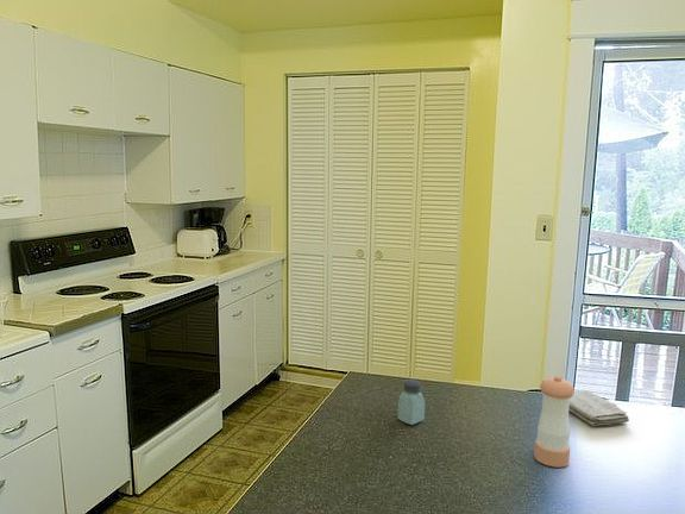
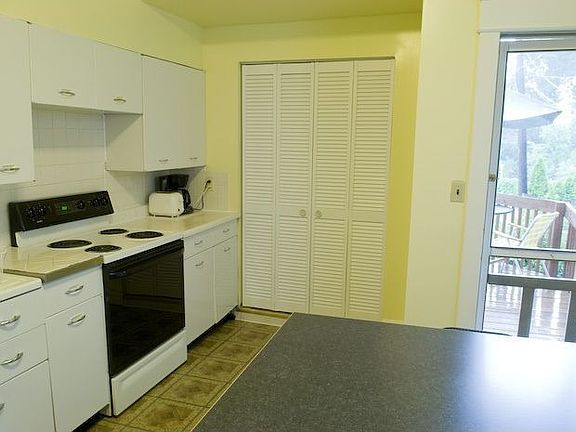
- pepper shaker [533,375,576,469]
- saltshaker [396,378,426,426]
- washcloth [568,389,630,427]
